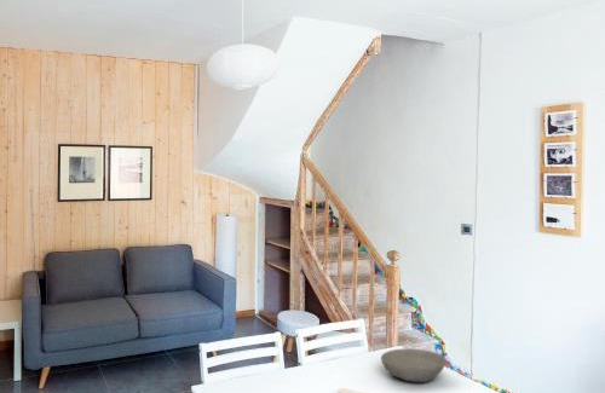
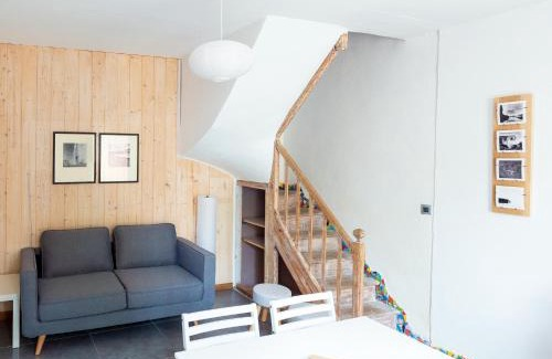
- bowl [380,347,448,383]
